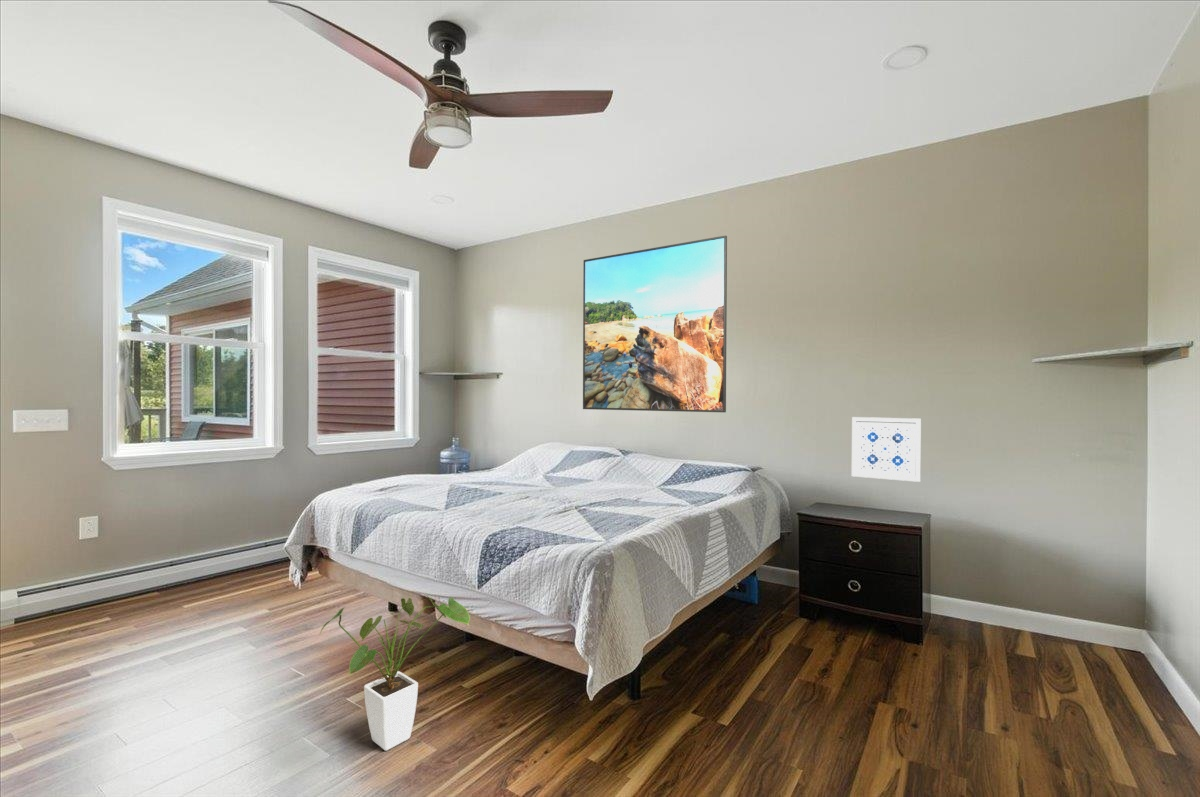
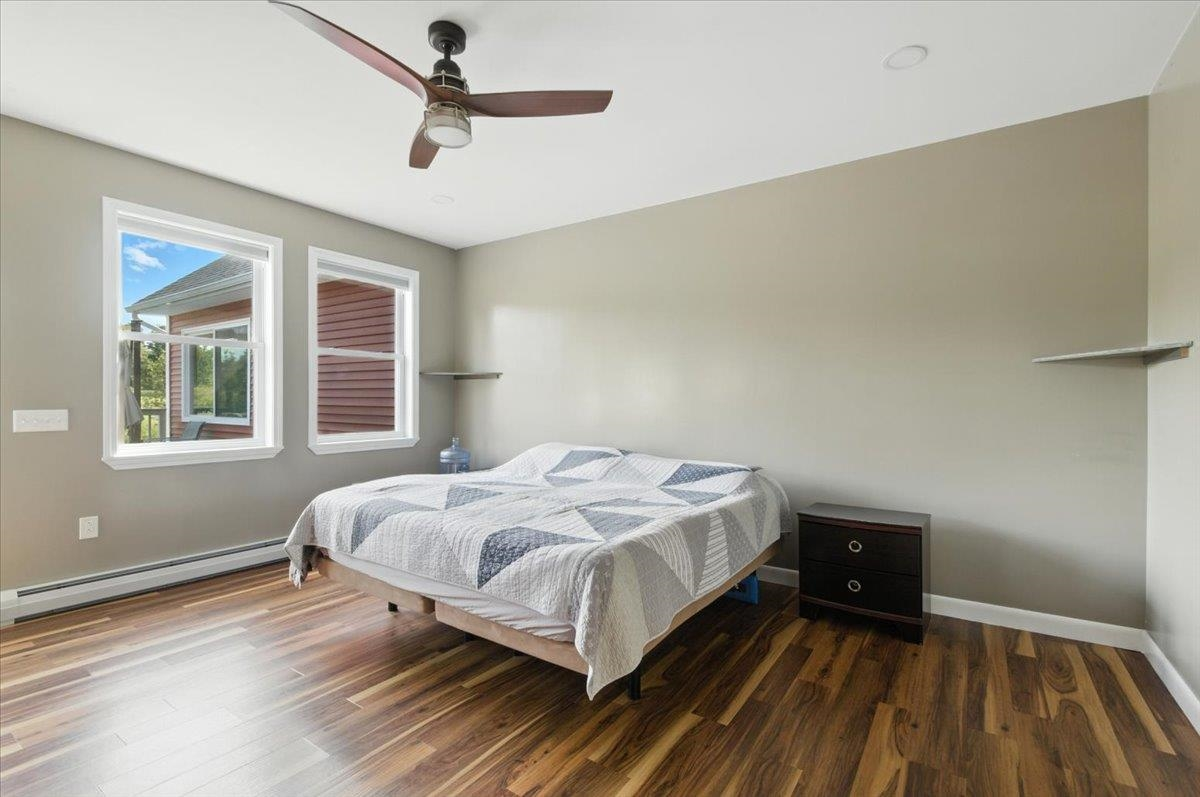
- house plant [319,595,471,751]
- wall art [851,416,922,483]
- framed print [582,235,728,413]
